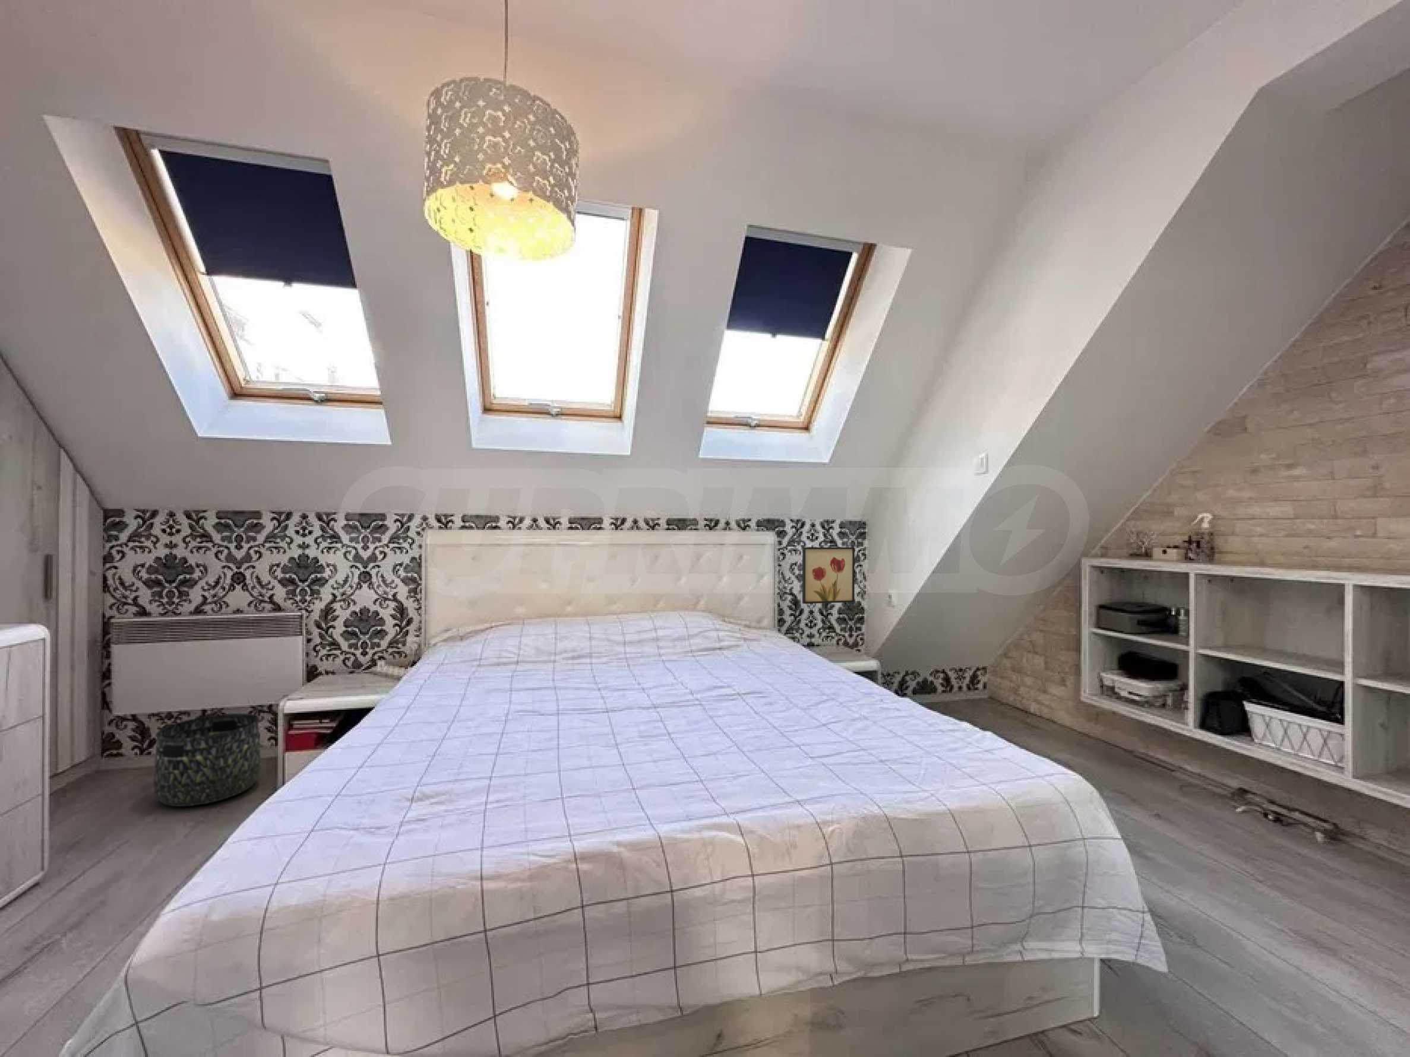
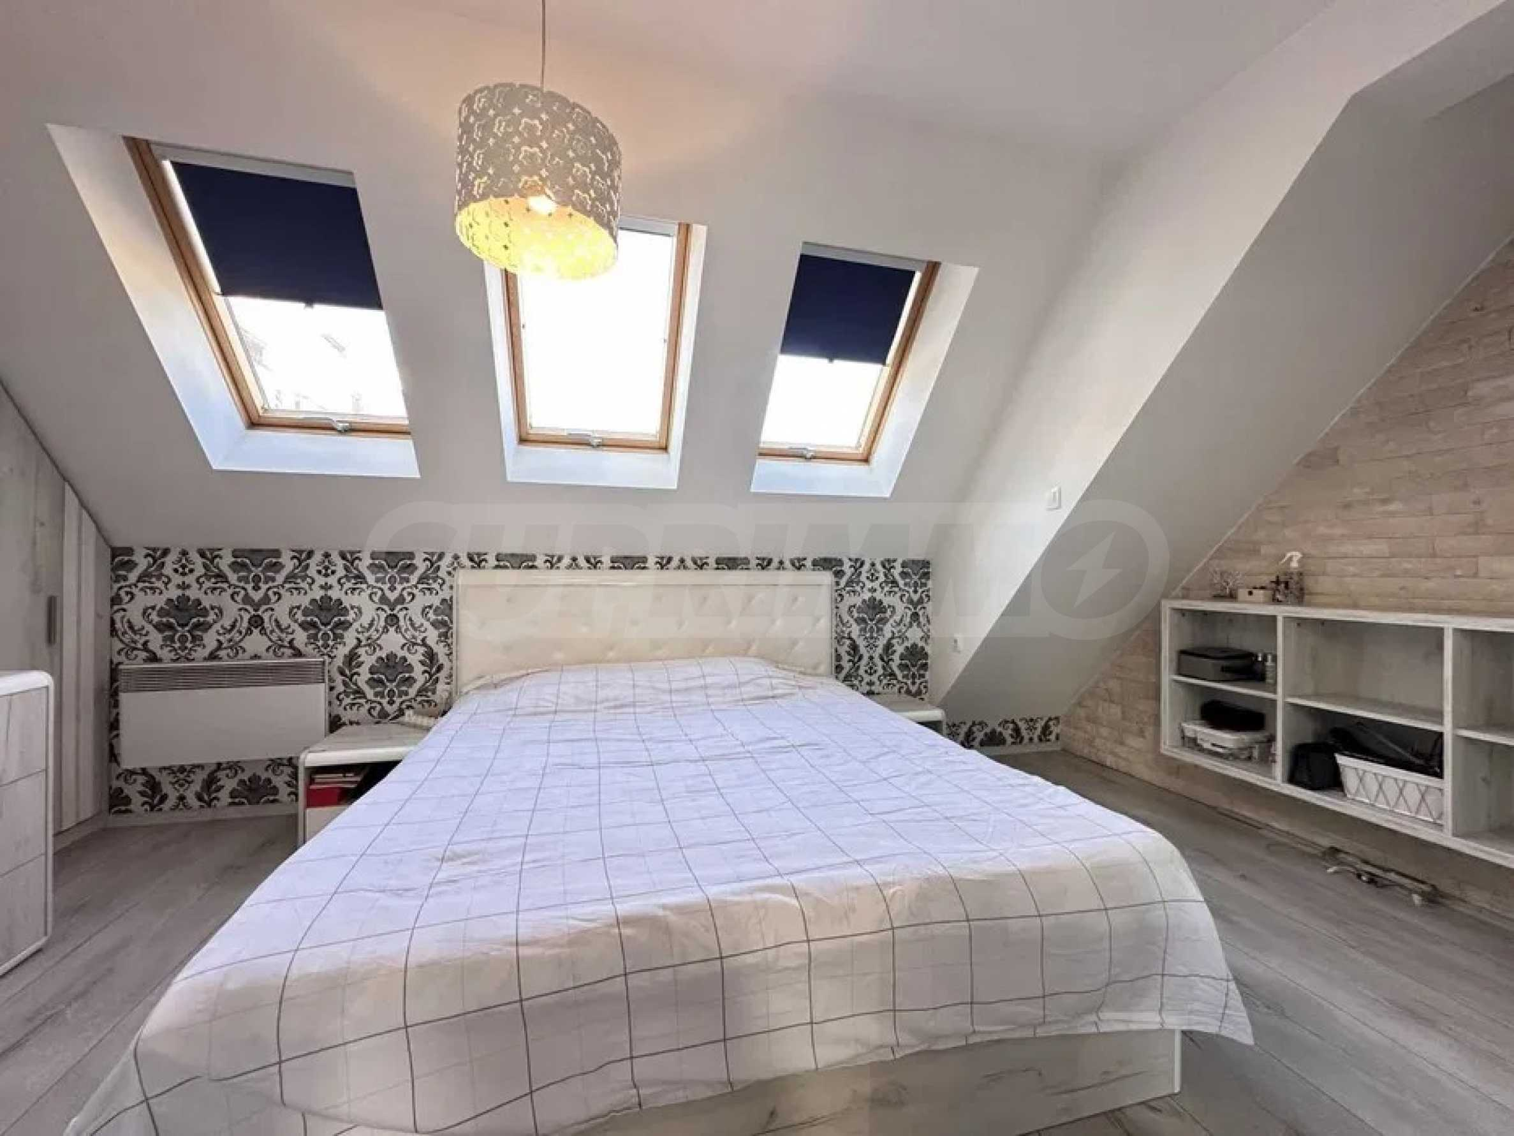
- basket [153,713,261,807]
- wall art [802,546,856,604]
